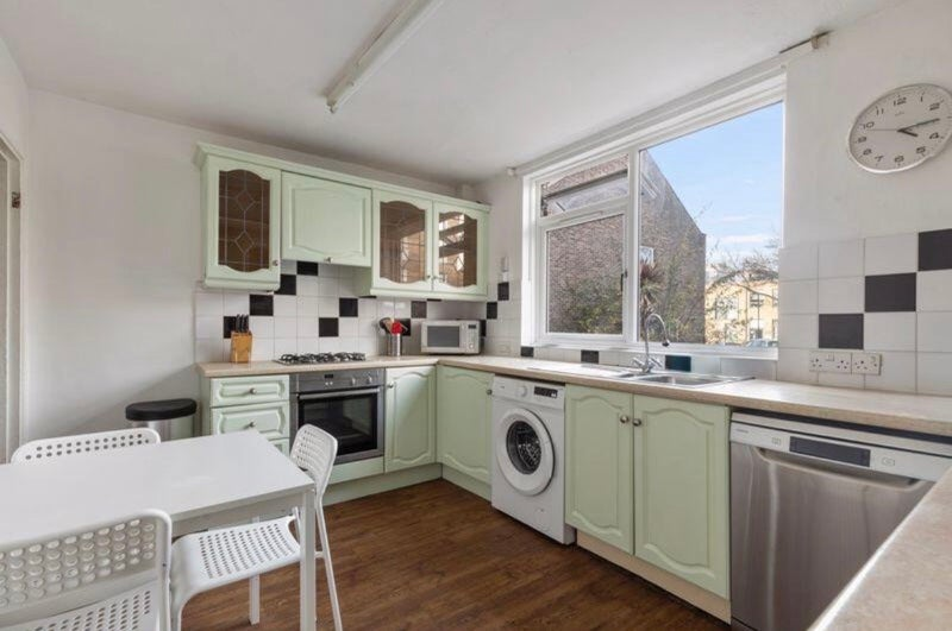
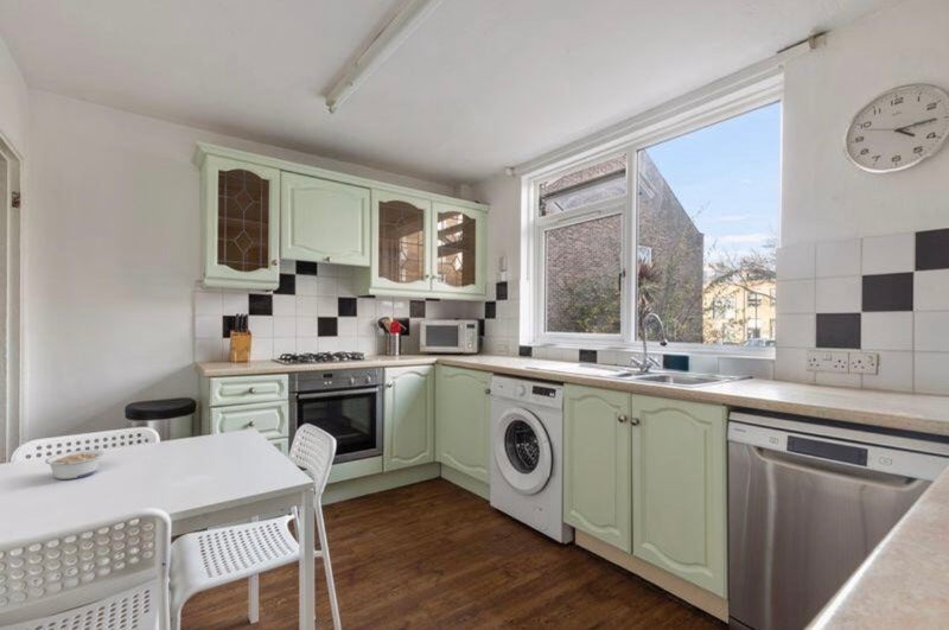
+ legume [44,448,106,481]
